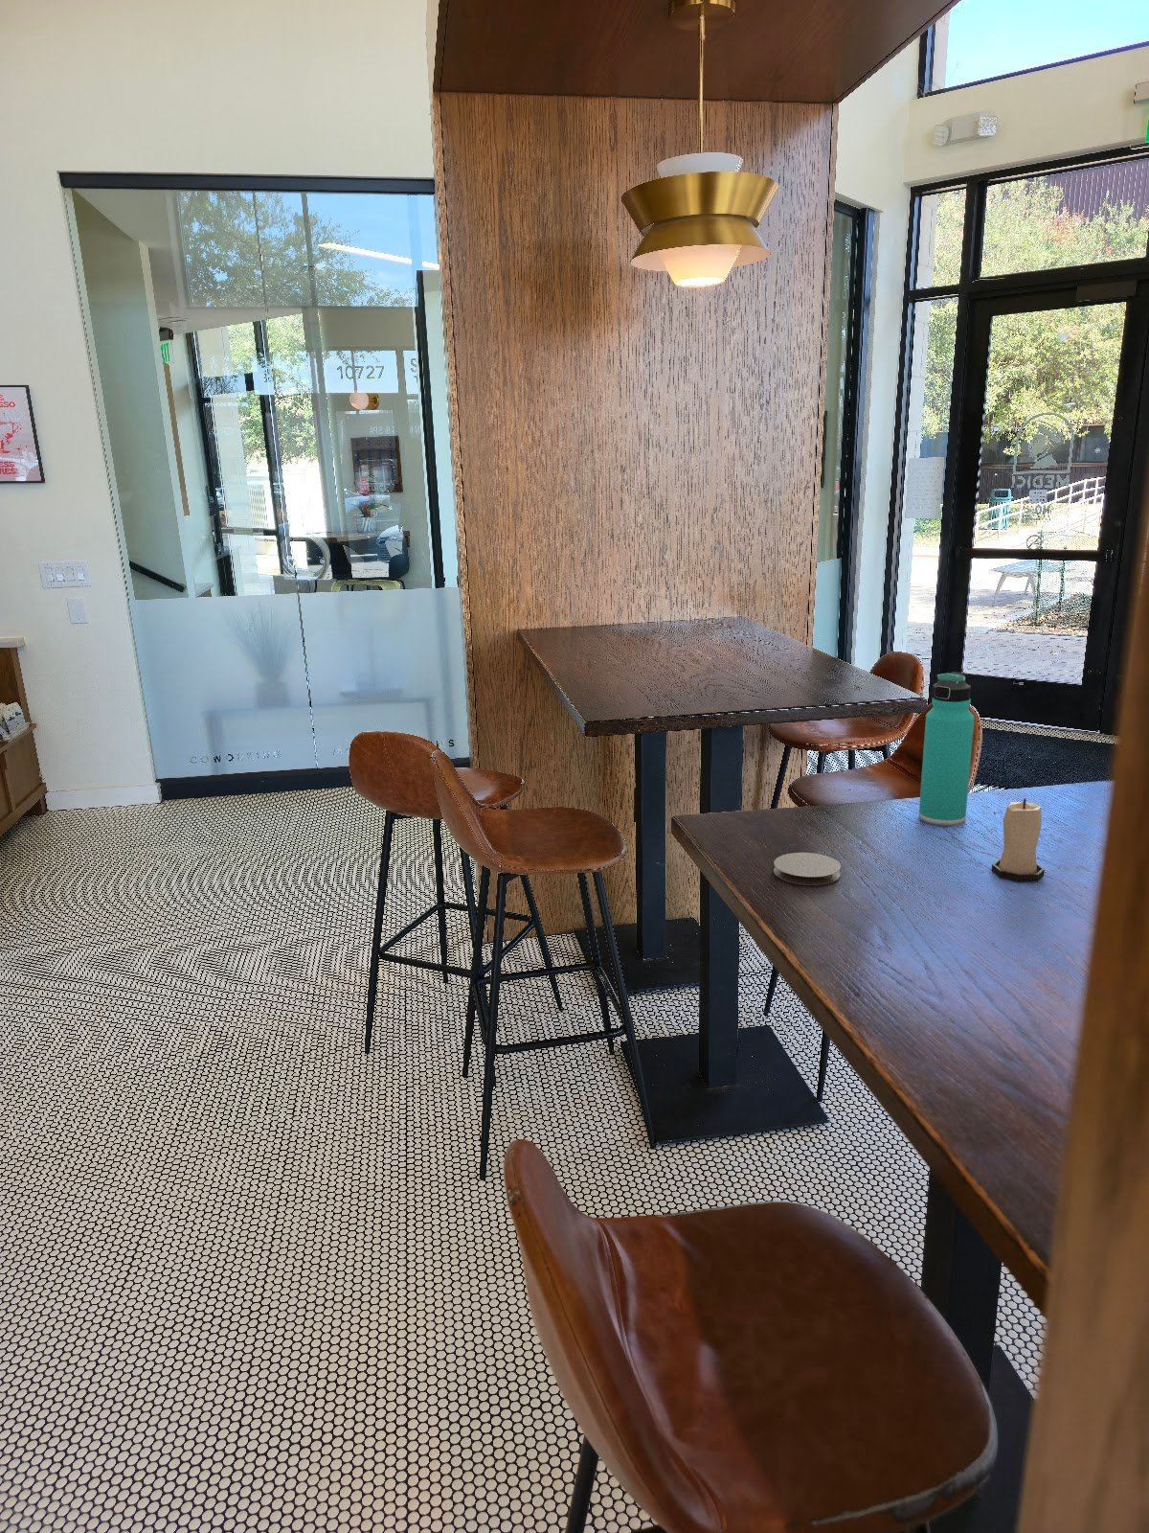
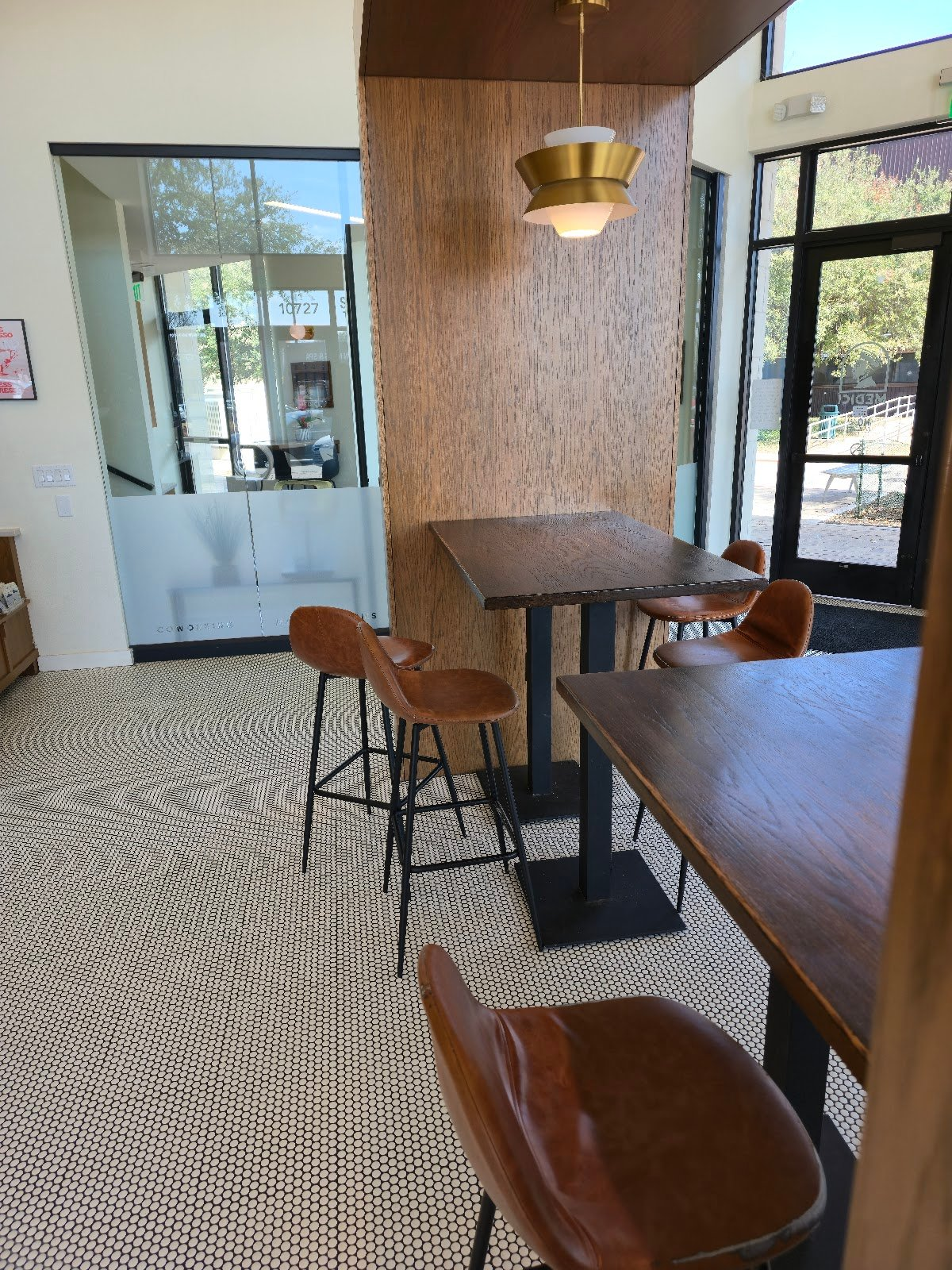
- thermos bottle [918,671,975,827]
- coaster [772,852,841,886]
- candle [990,797,1045,884]
